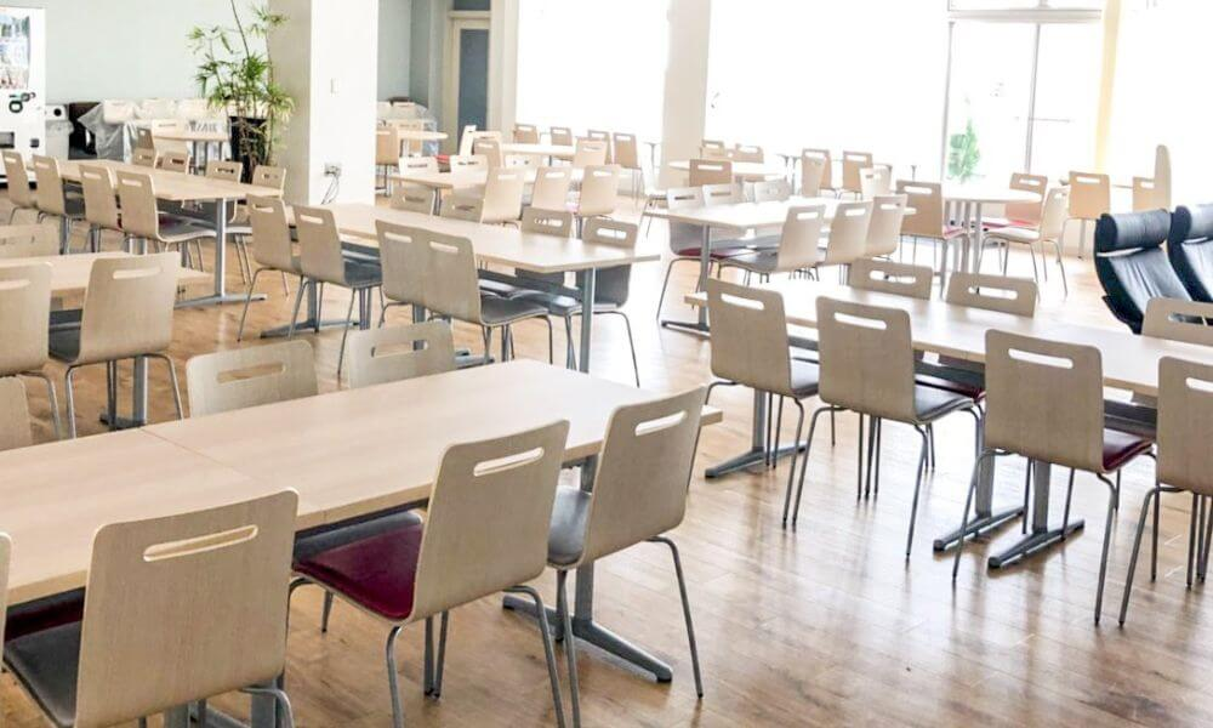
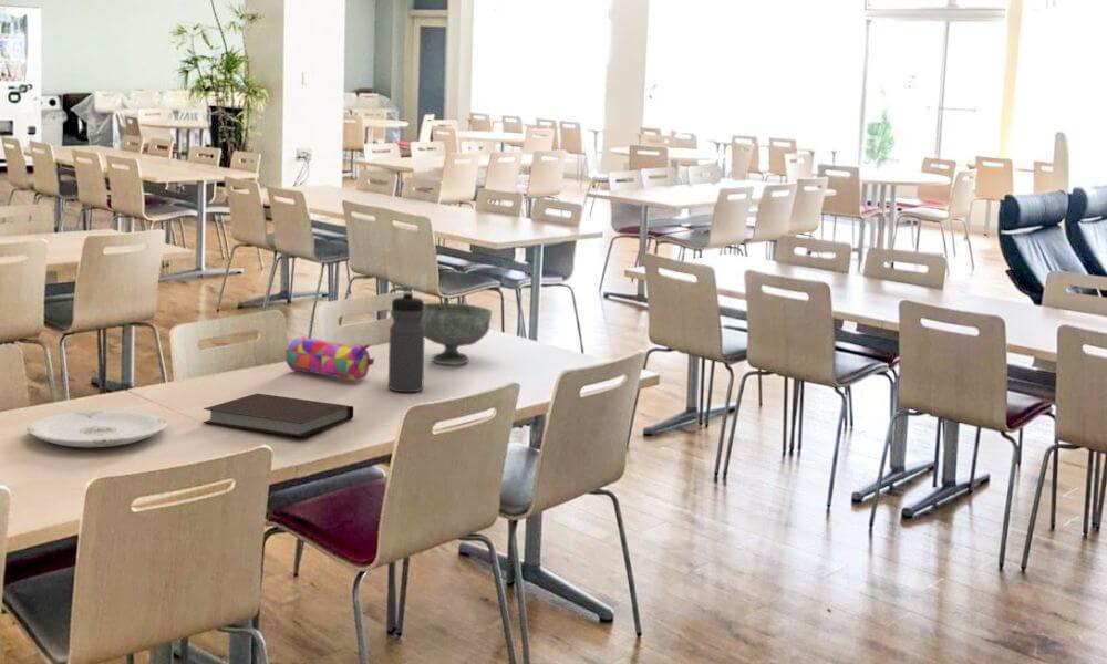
+ water bottle [387,290,425,393]
+ pencil case [284,335,375,382]
+ bowl [421,302,494,365]
+ notebook [203,393,354,438]
+ plate [25,409,167,448]
